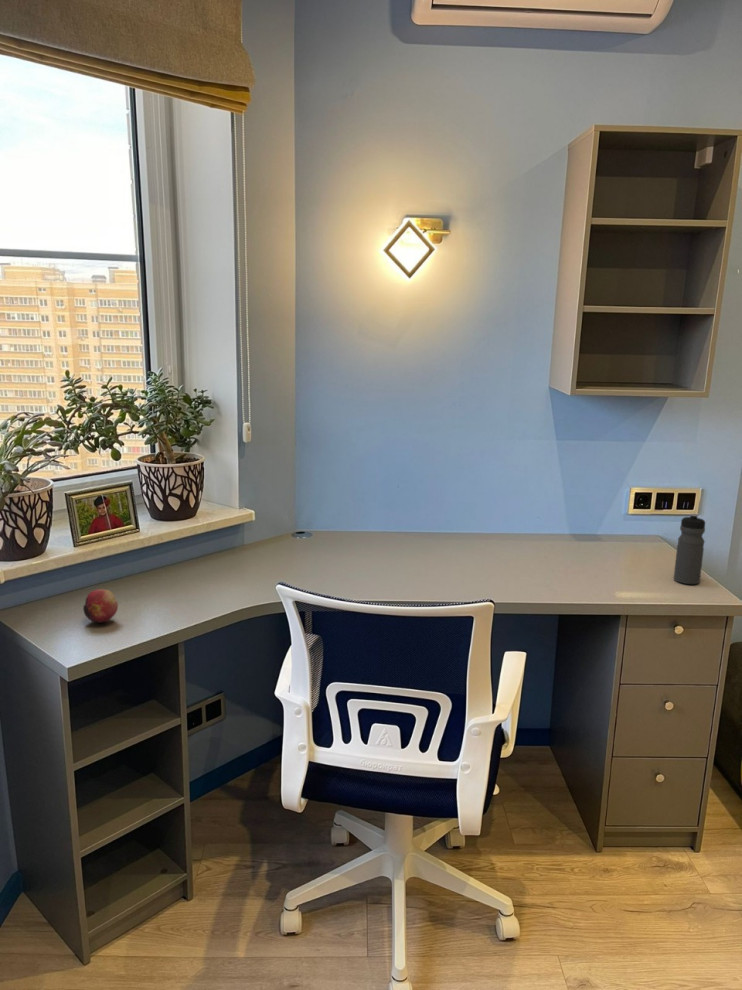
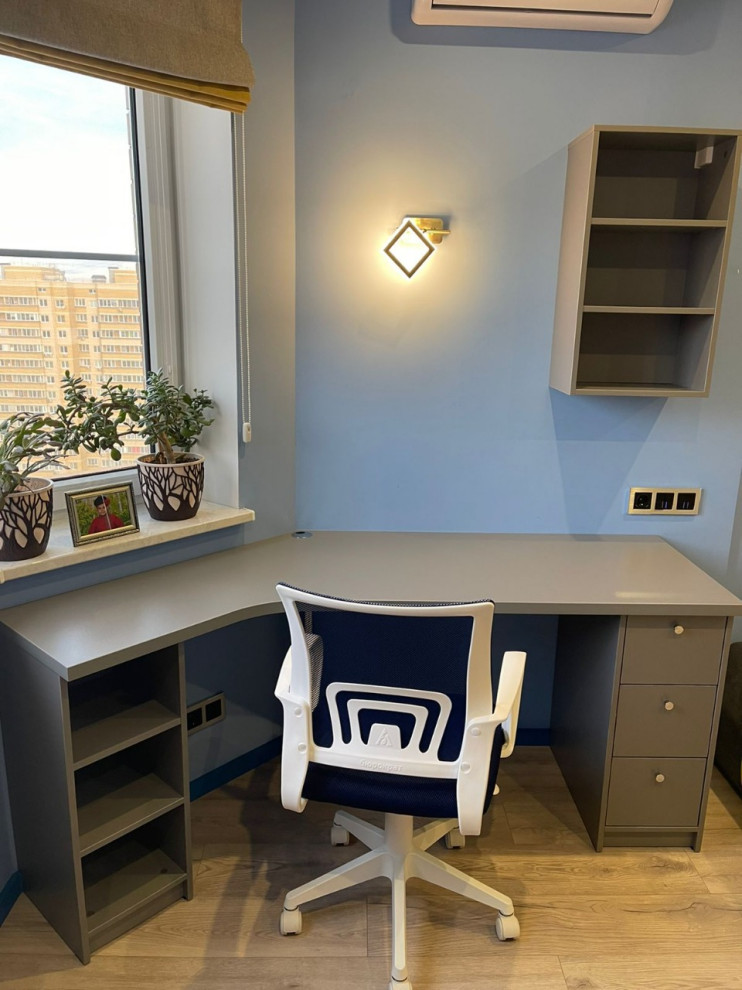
- fruit [82,588,119,624]
- water bottle [673,513,706,585]
